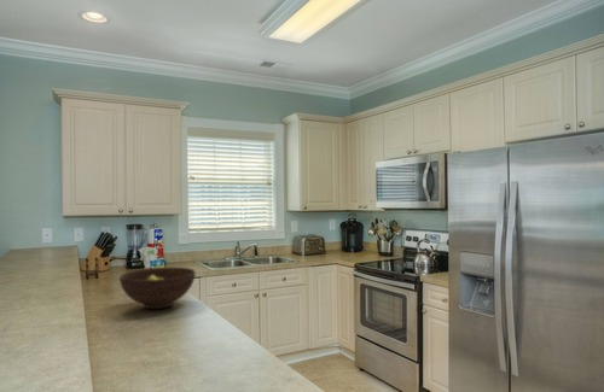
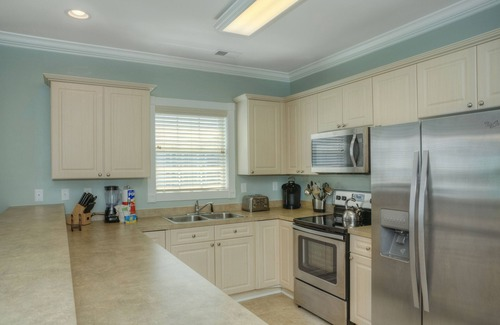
- fruit bowl [118,267,197,310]
